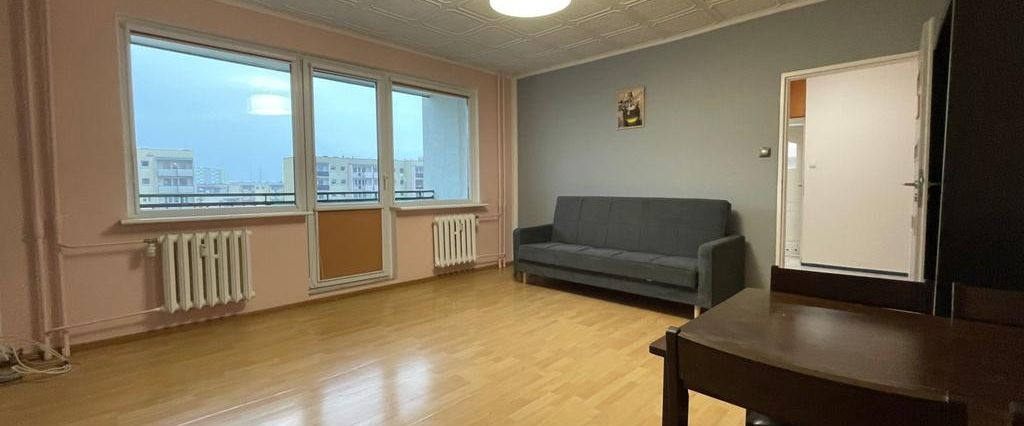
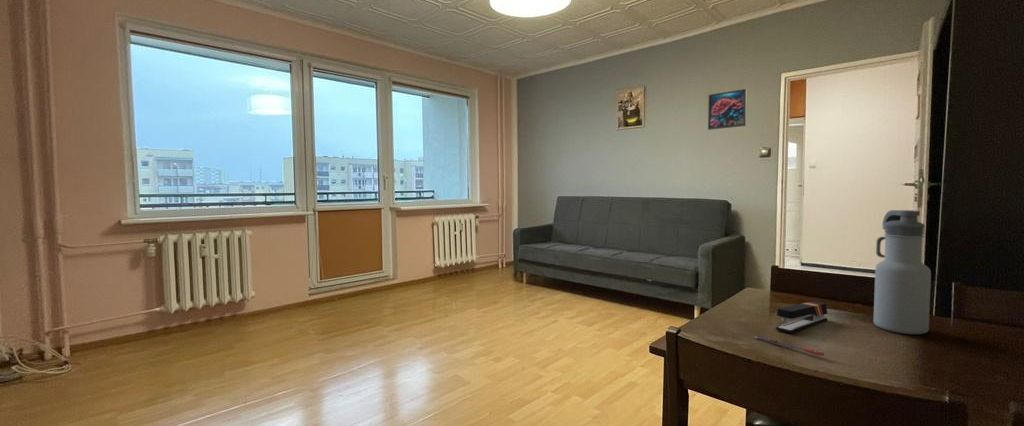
+ water bottle [872,209,932,335]
+ stapler [775,300,829,334]
+ pen [753,336,825,357]
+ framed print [707,88,748,131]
